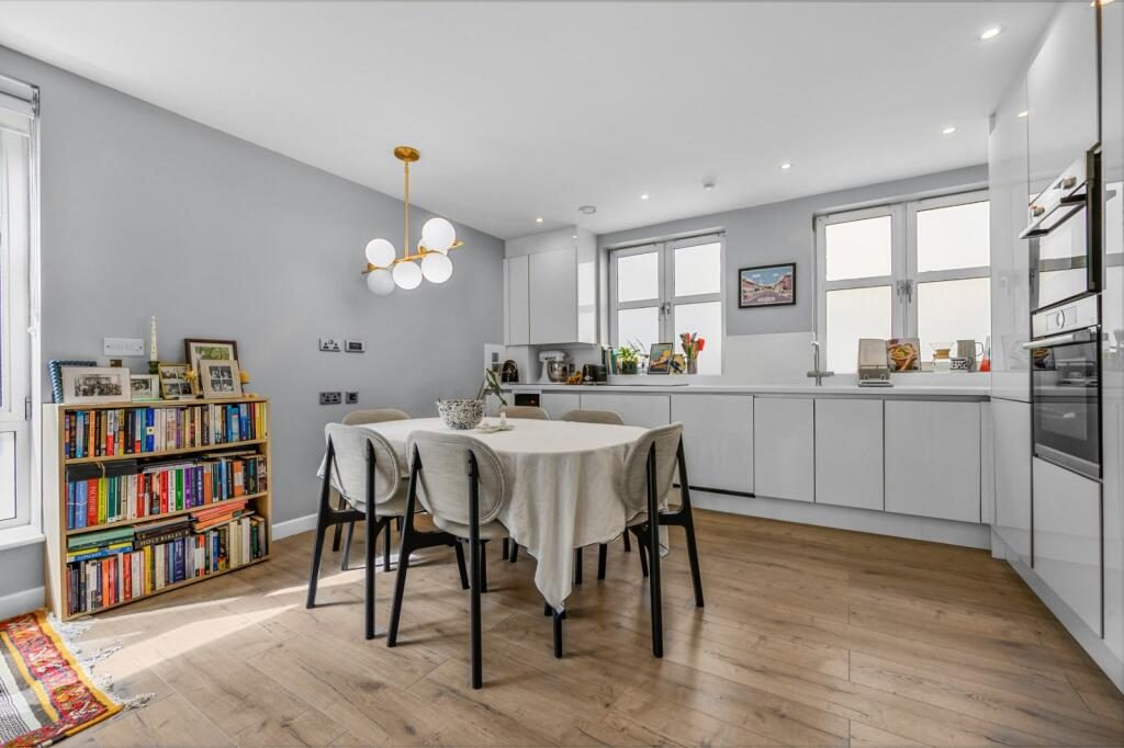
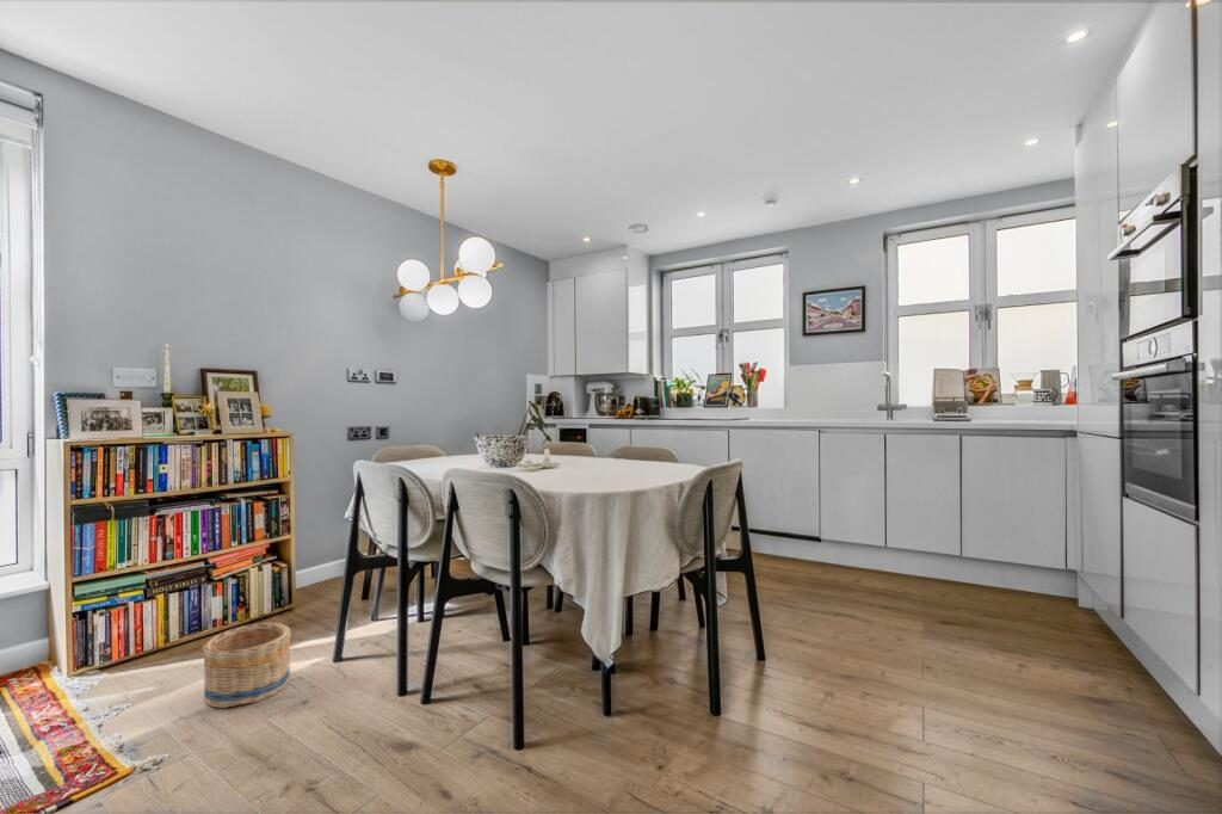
+ basket [202,622,292,709]
